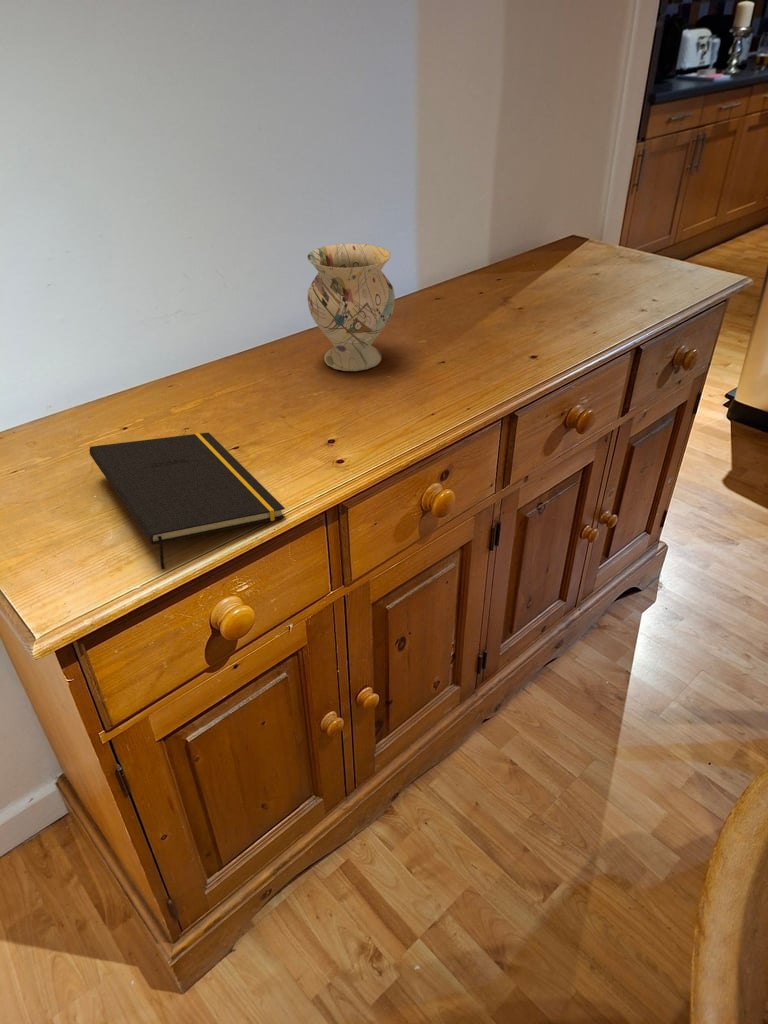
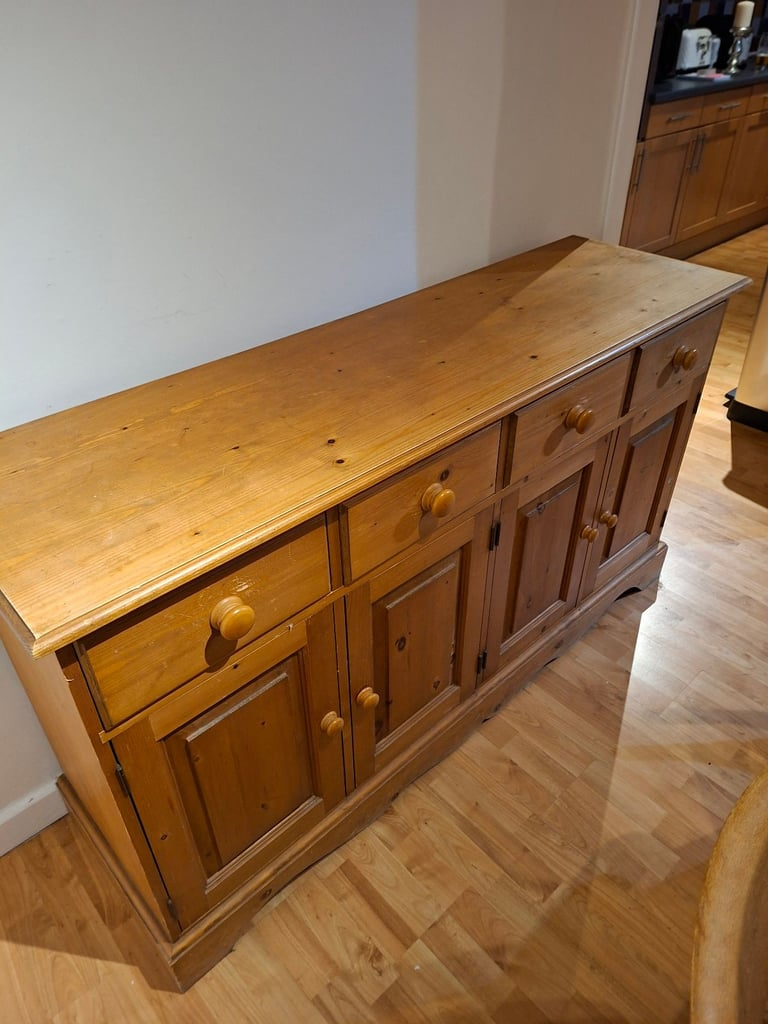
- notepad [88,431,286,570]
- vase [307,242,396,372]
